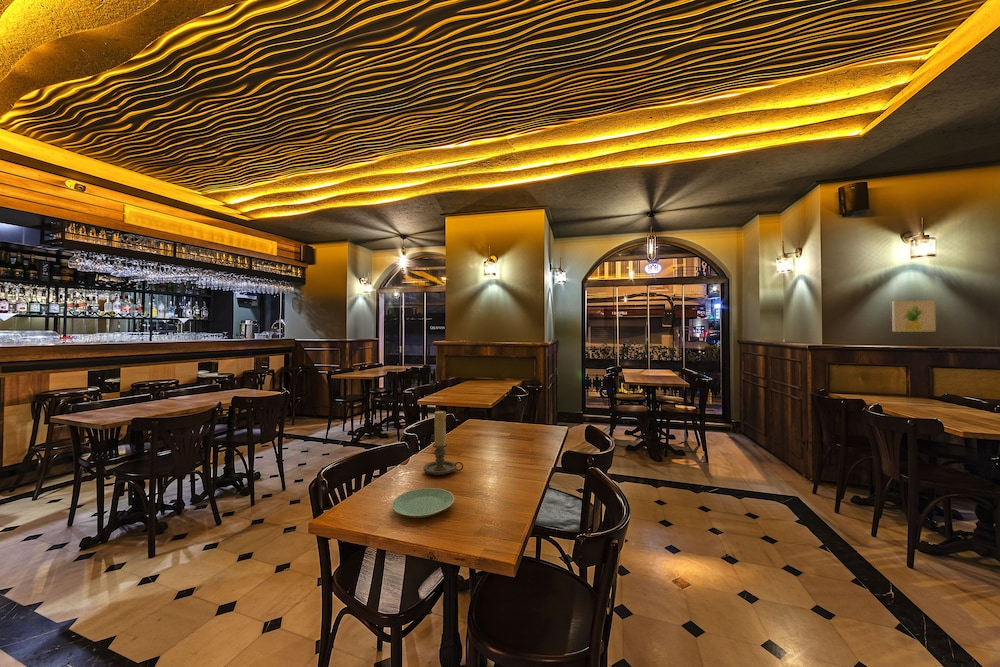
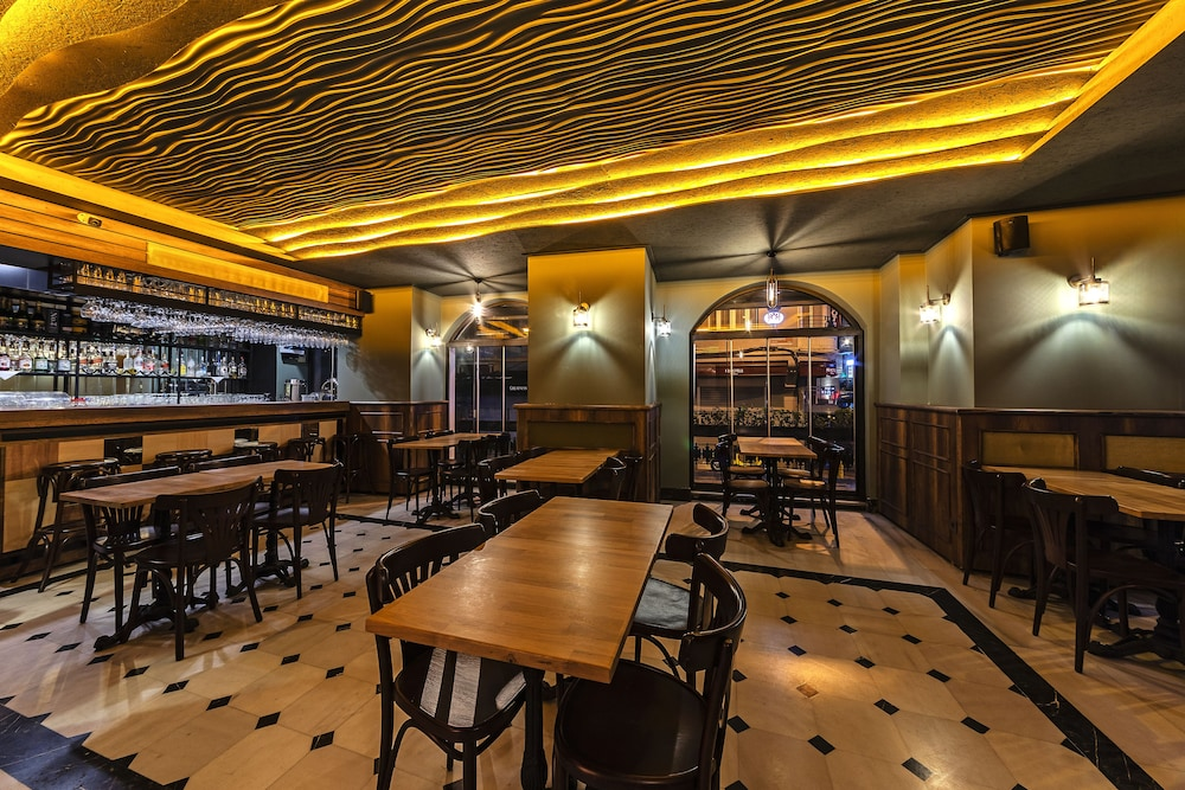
- wall art [891,299,937,333]
- candle holder [423,410,464,476]
- plate [391,487,455,519]
